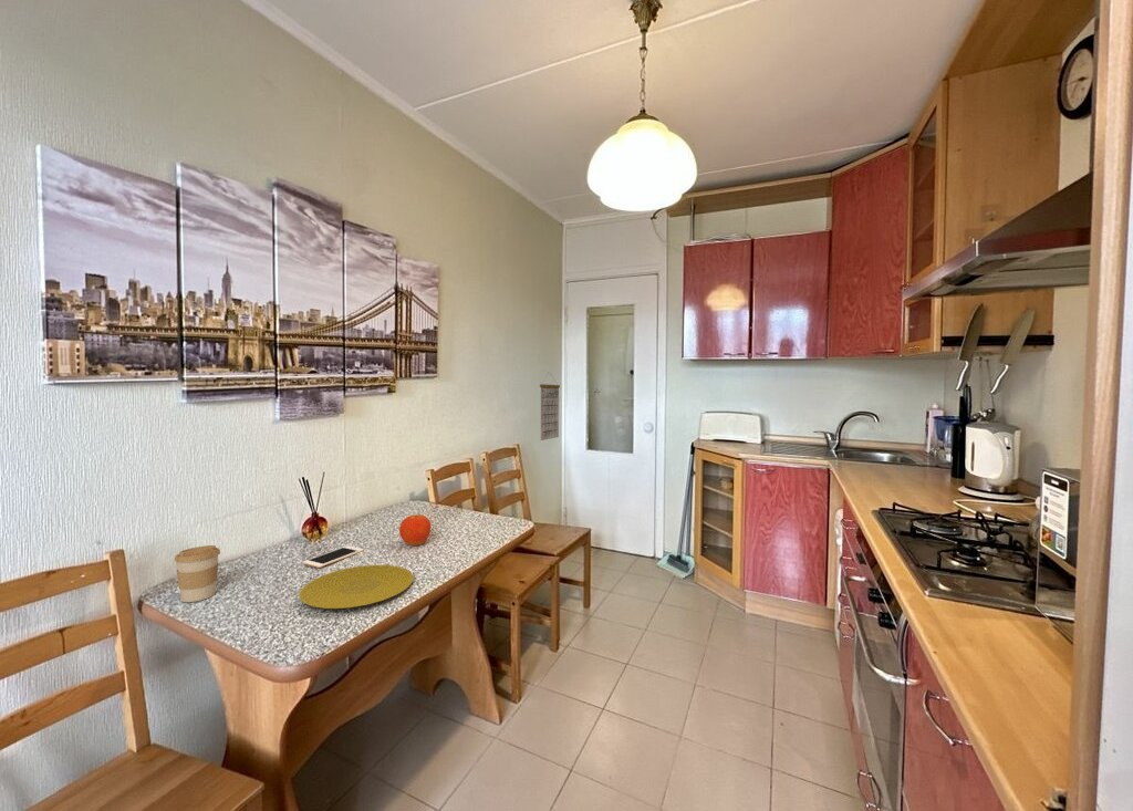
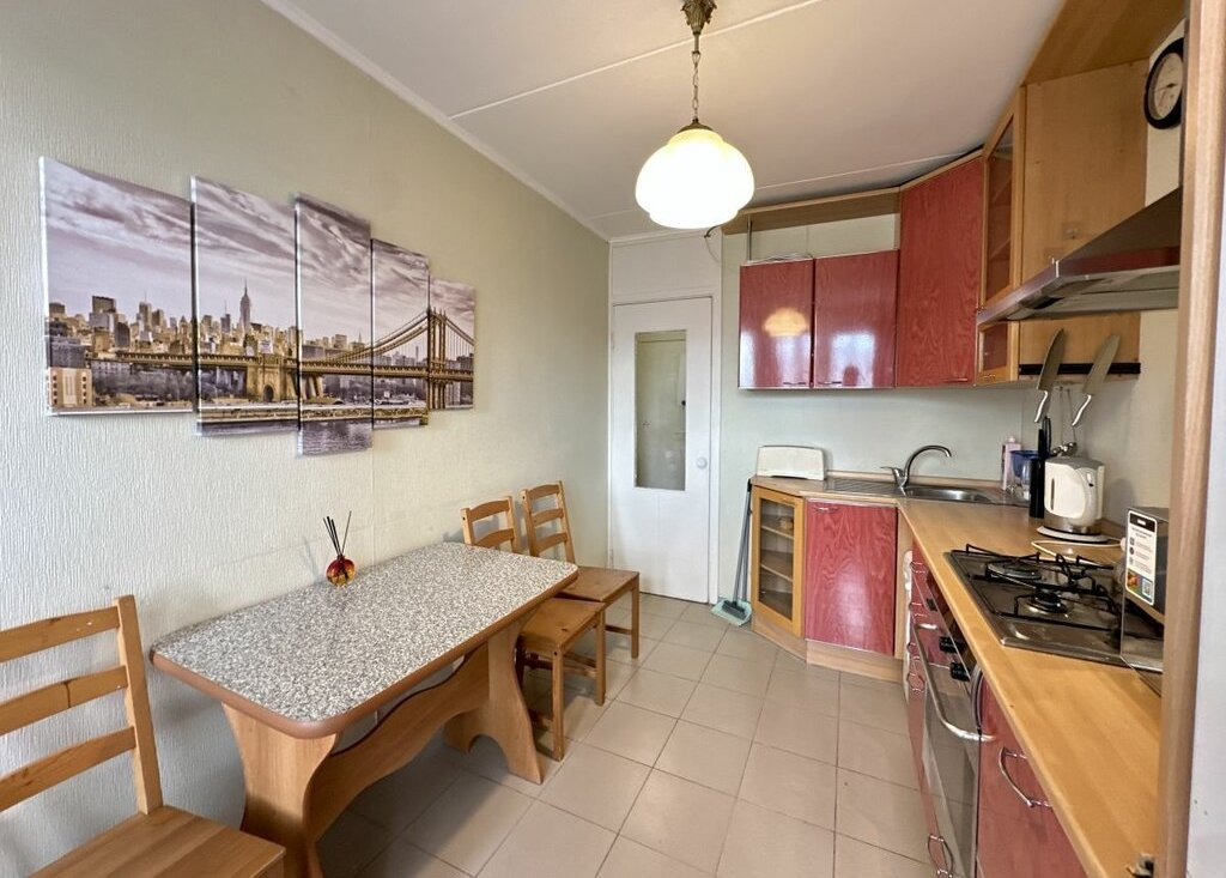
- fruit [398,513,433,547]
- coffee cup [174,544,221,603]
- cell phone [302,544,365,569]
- calendar [539,373,561,441]
- plate [298,564,414,610]
